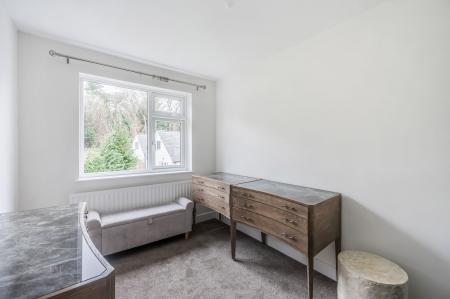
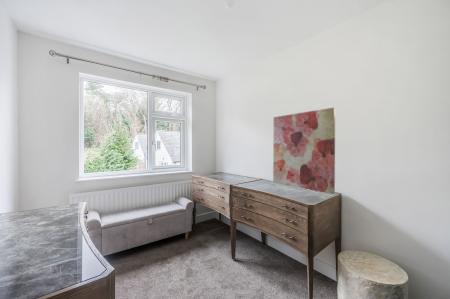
+ wall art [272,107,336,195]
